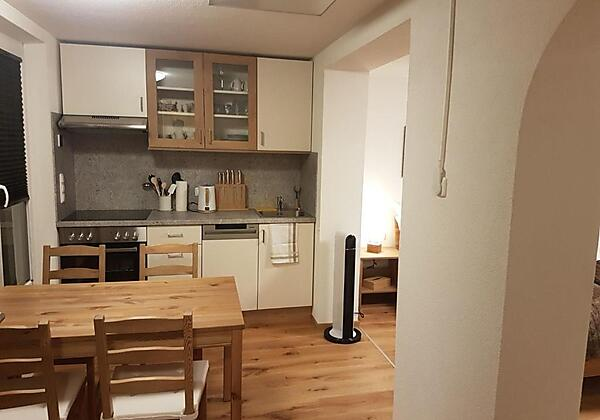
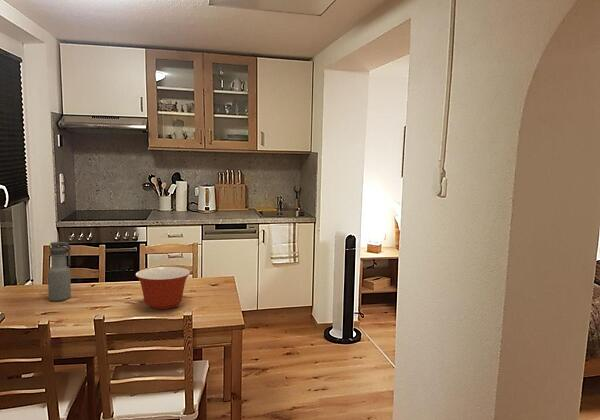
+ water bottle [47,241,72,302]
+ mixing bowl [134,266,191,310]
